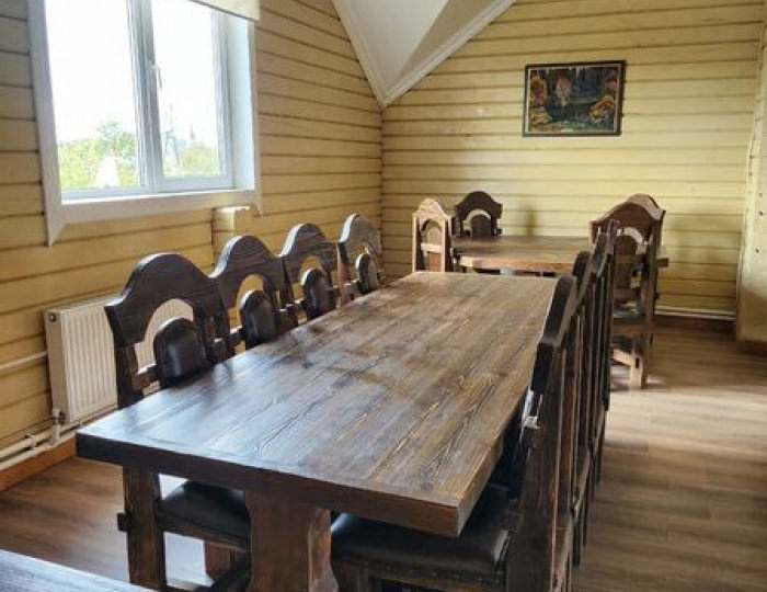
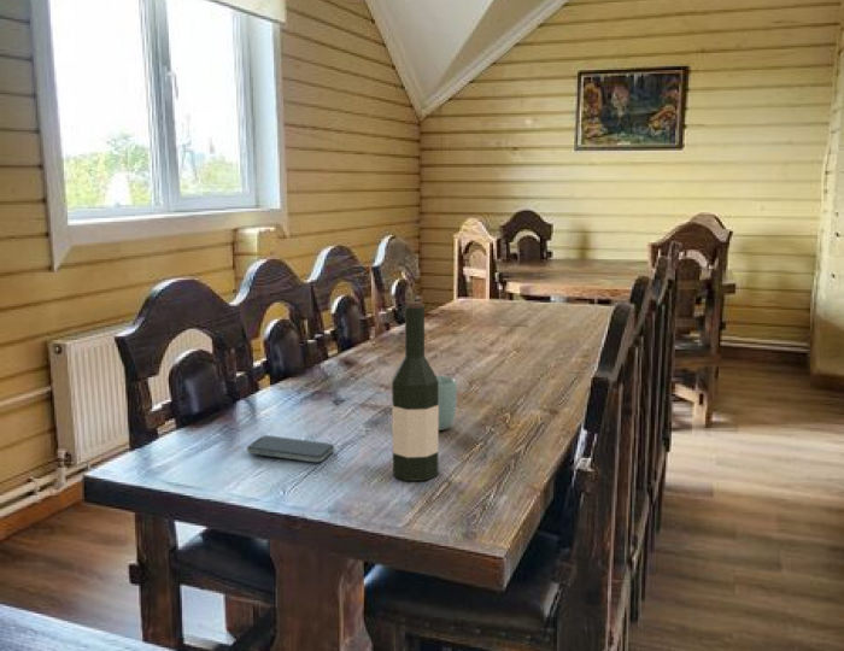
+ wine bottle [391,300,439,482]
+ smartphone [246,434,335,463]
+ cup [435,375,458,432]
